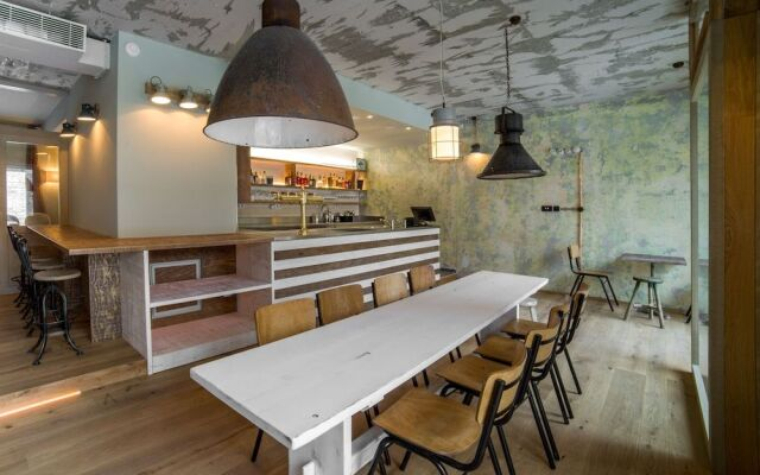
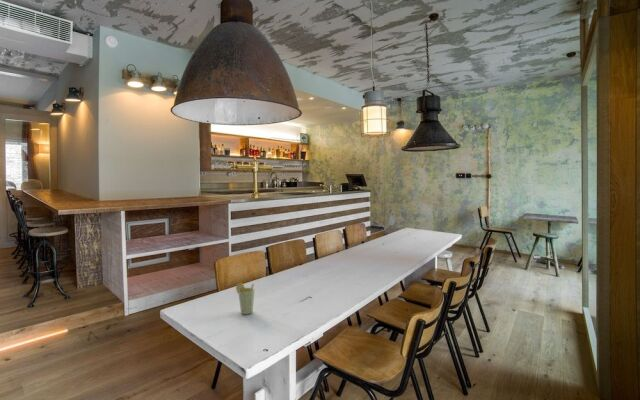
+ cup [235,282,255,315]
